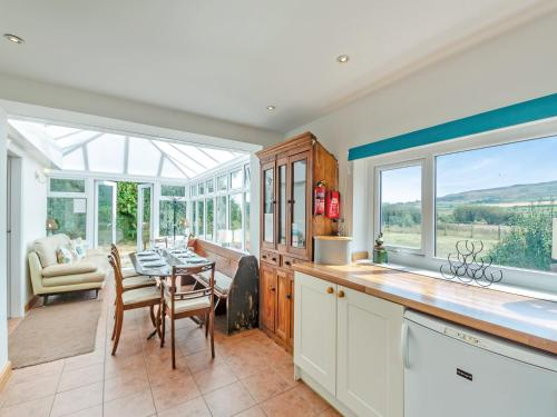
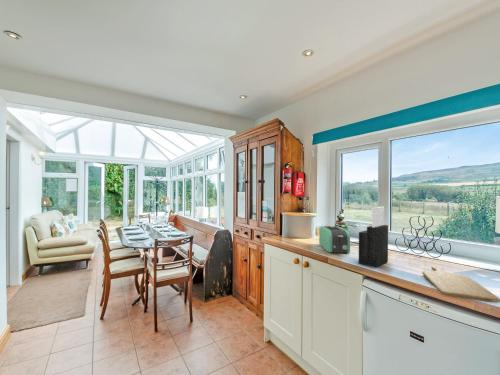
+ knife block [358,206,389,269]
+ toaster [318,225,351,254]
+ chopping board [421,265,500,303]
